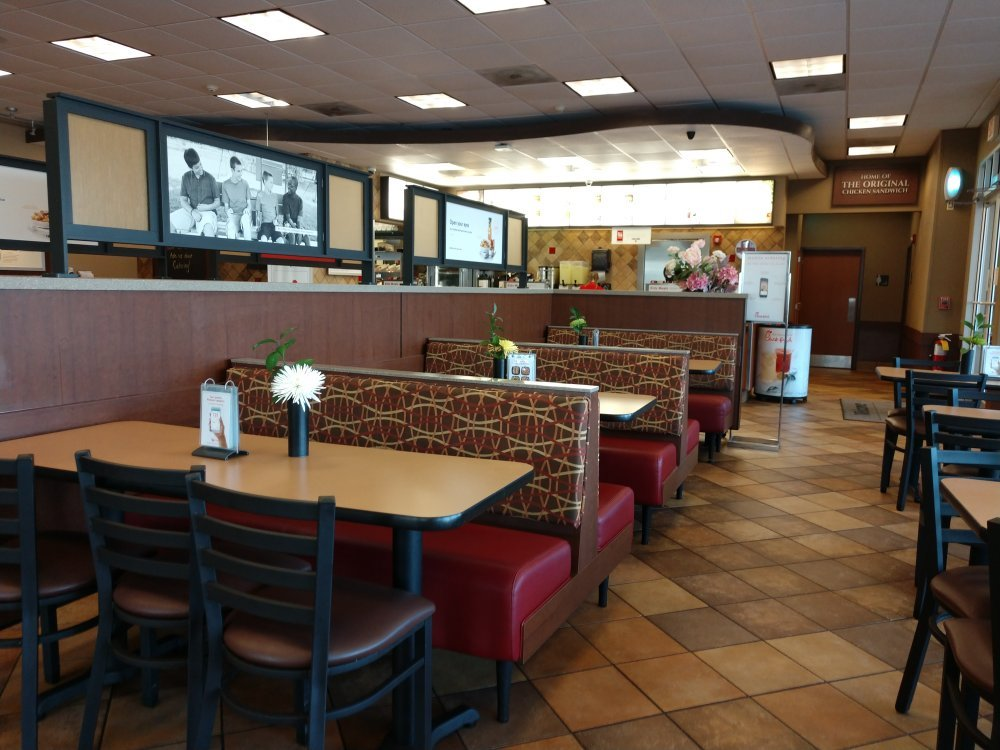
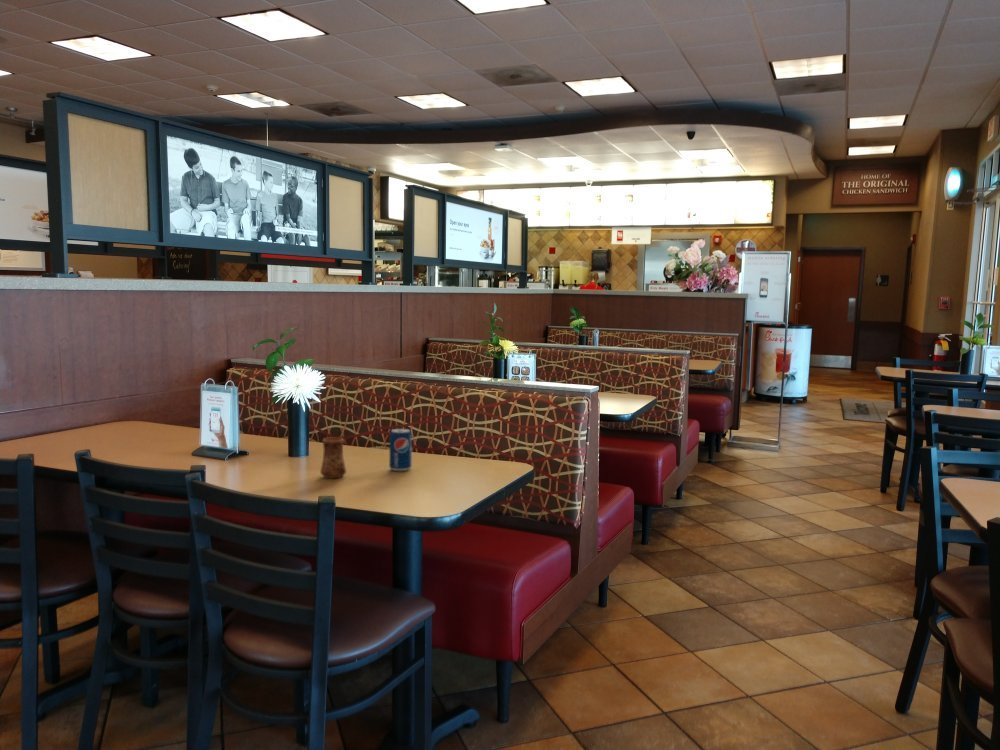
+ beverage can [388,428,413,472]
+ cup [319,436,347,479]
